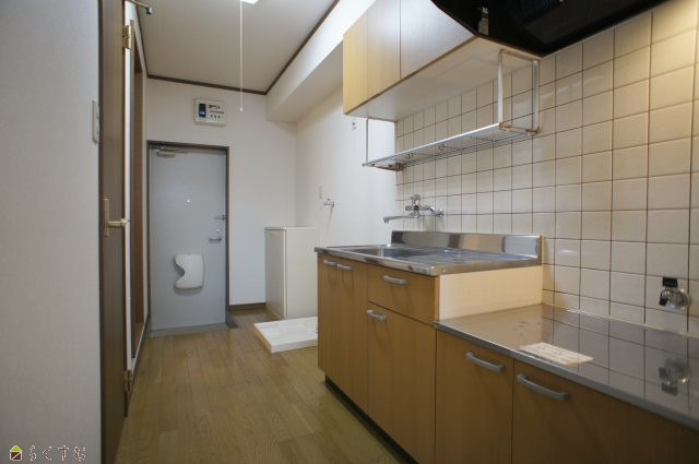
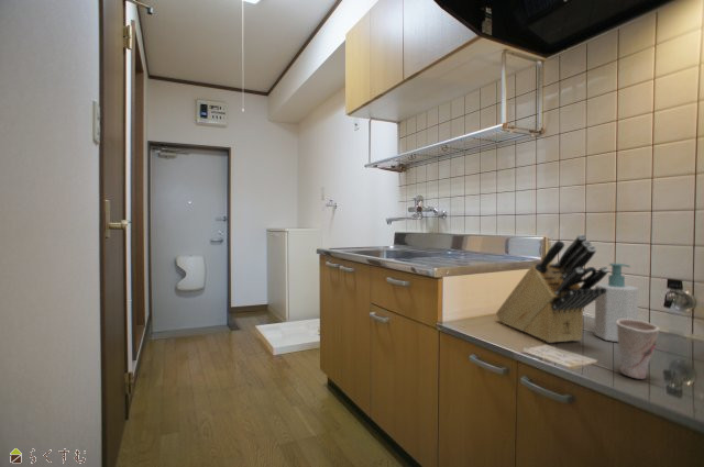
+ knife block [495,233,609,344]
+ cup [616,319,661,380]
+ soap bottle [594,263,639,343]
